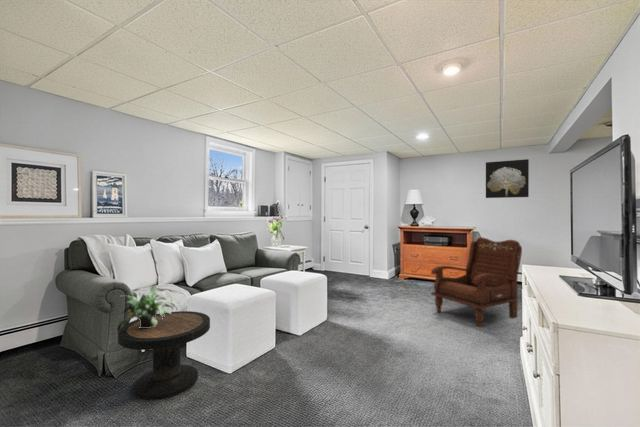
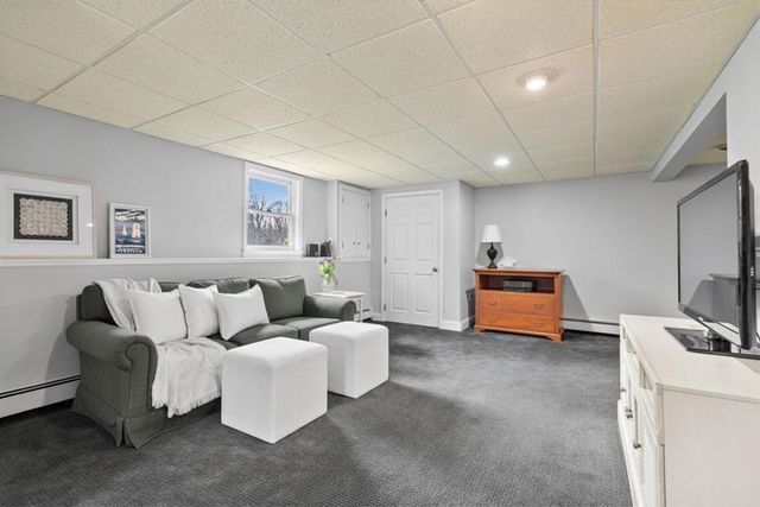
- armchair [430,236,523,328]
- side table [117,310,211,401]
- wall art [485,158,530,199]
- potted plant [116,283,179,334]
